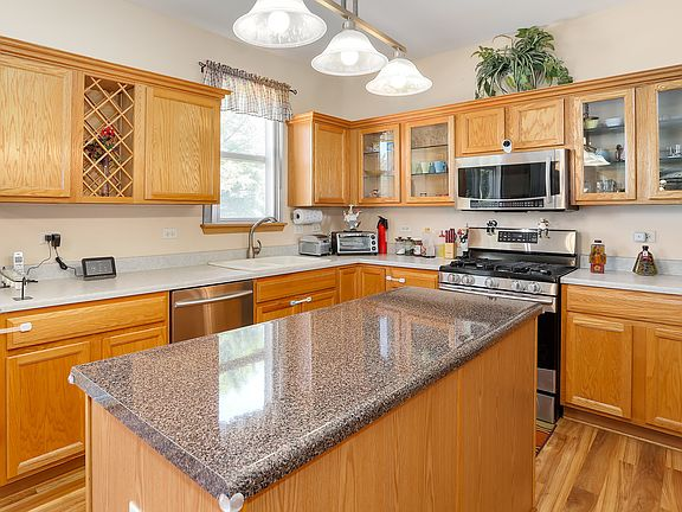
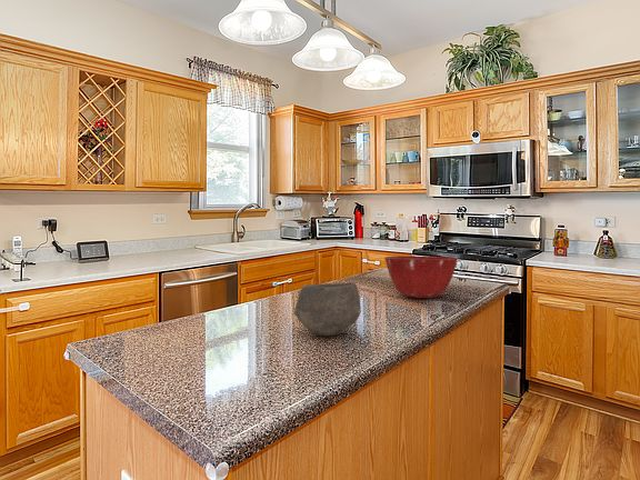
+ bowl [293,281,362,337]
+ mixing bowl [383,256,459,299]
